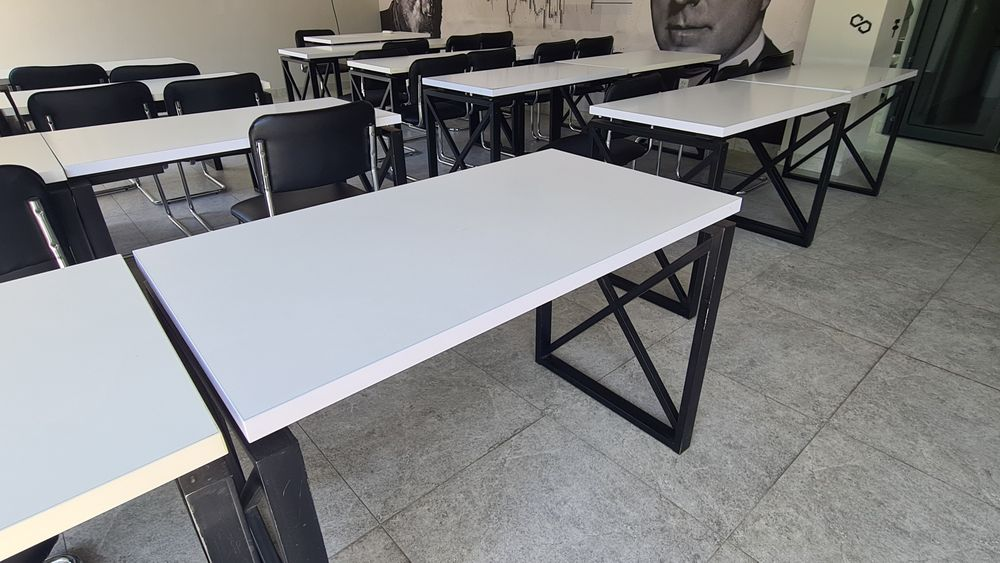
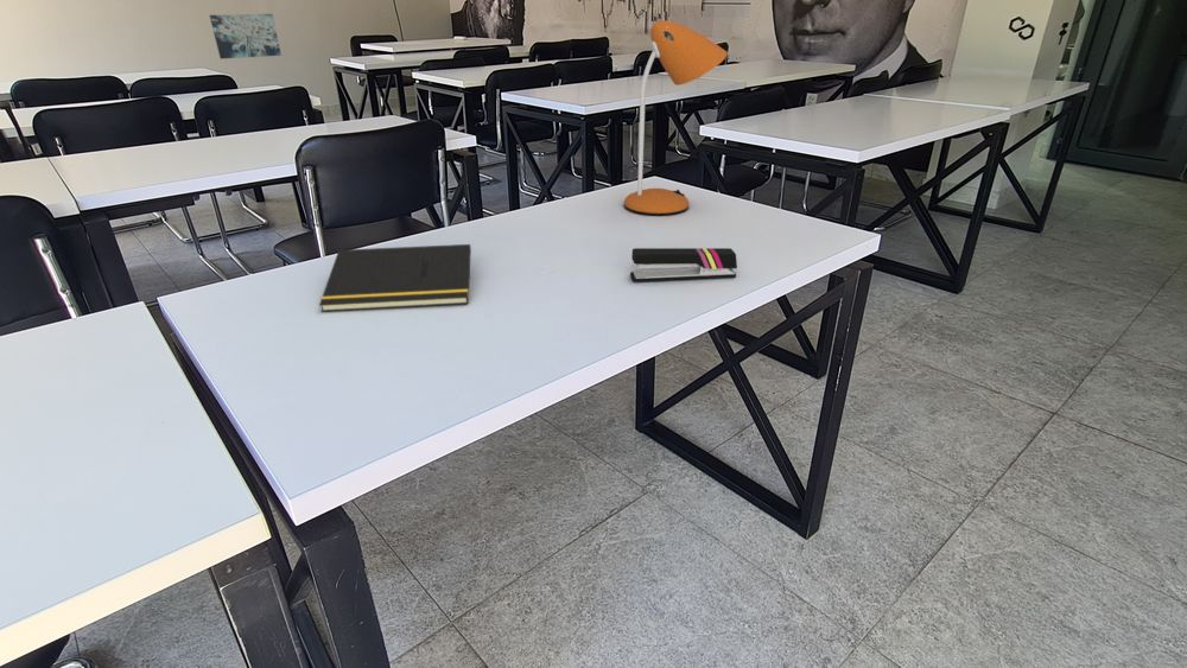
+ stapler [629,247,738,284]
+ wall art [209,13,283,61]
+ notepad [318,243,472,313]
+ desk lamp [623,19,729,217]
